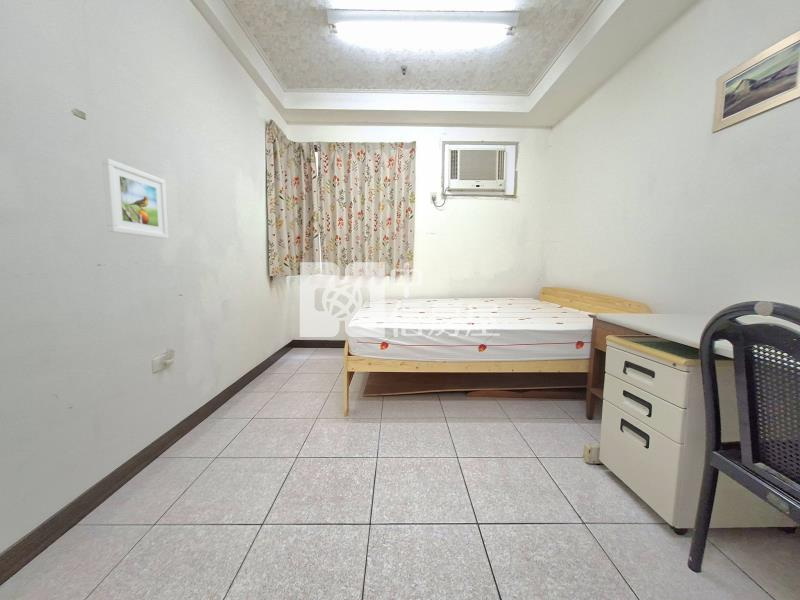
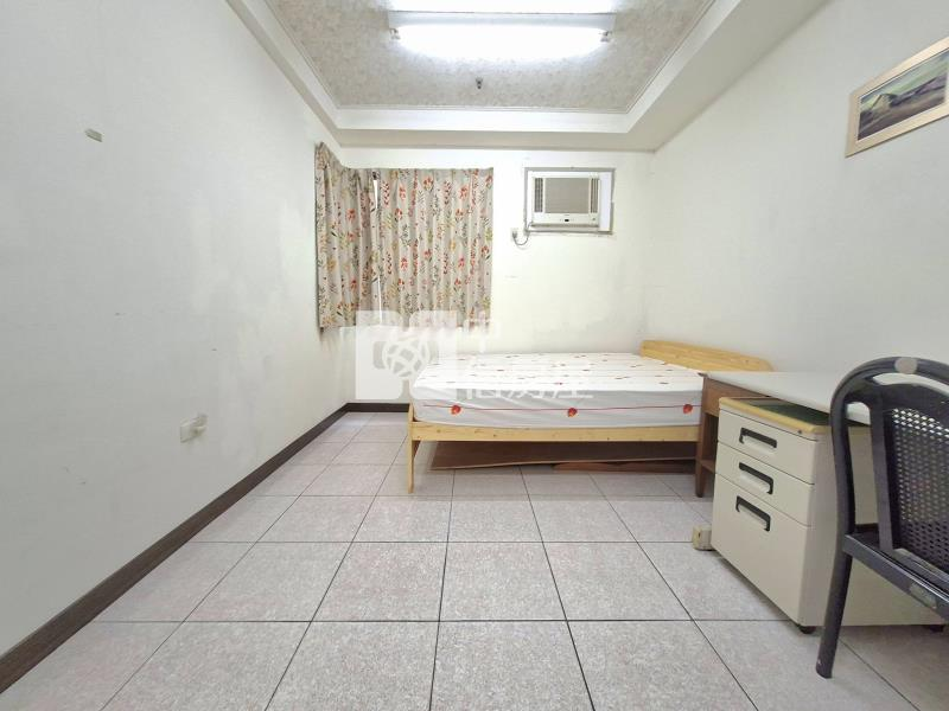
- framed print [101,157,169,240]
